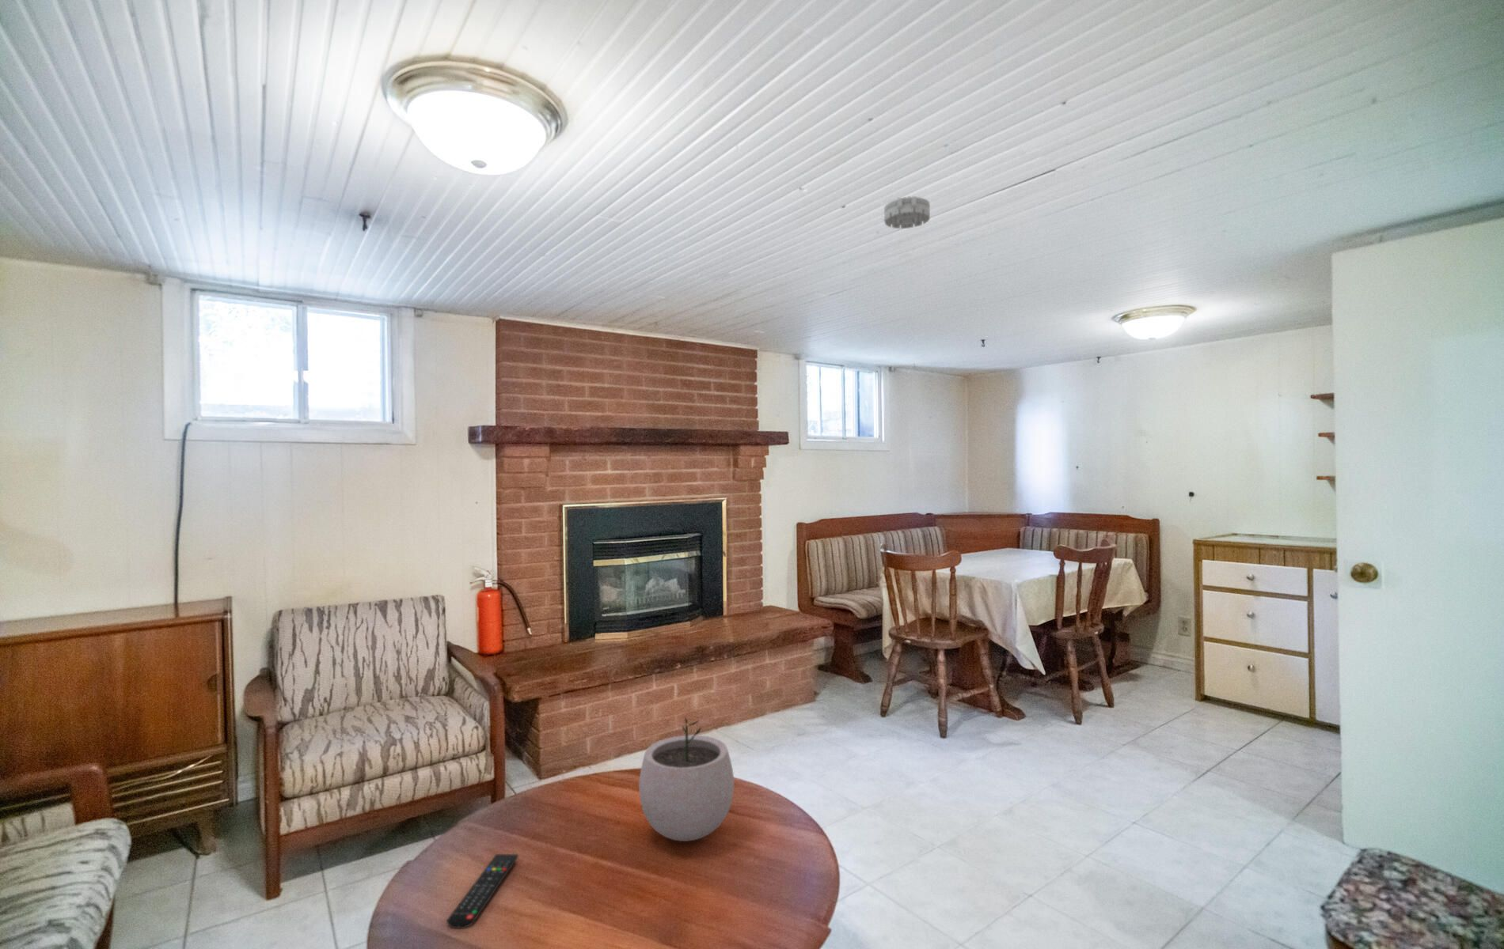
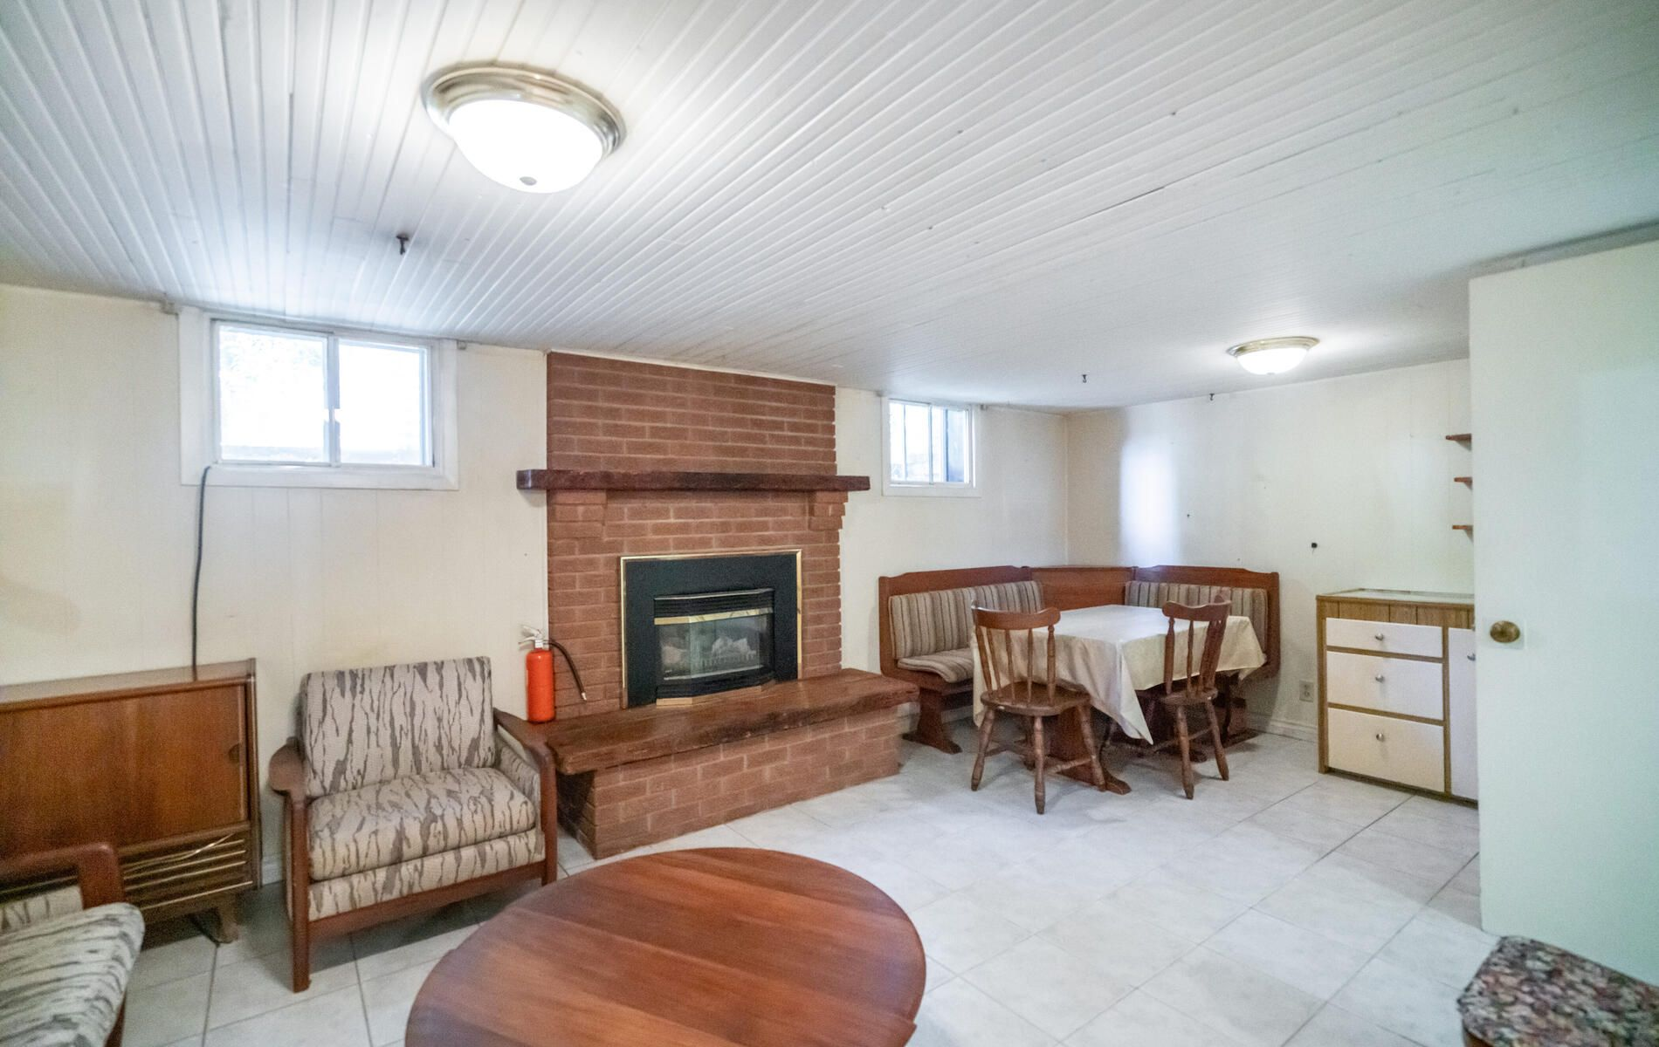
- plant pot [638,716,735,842]
- remote control [446,853,520,930]
- smoke detector [884,196,931,230]
